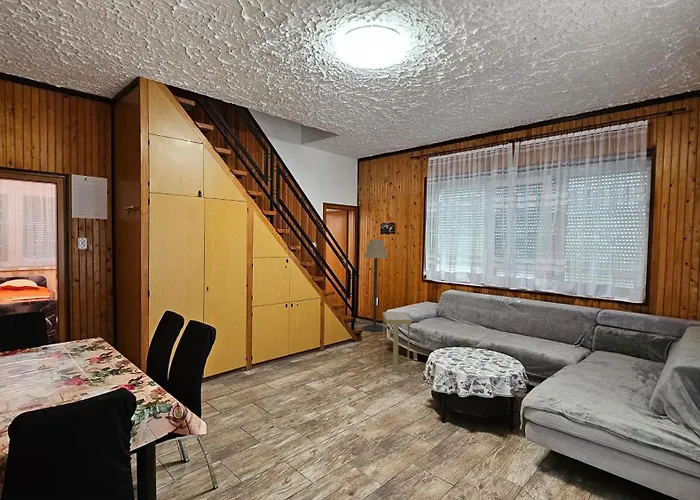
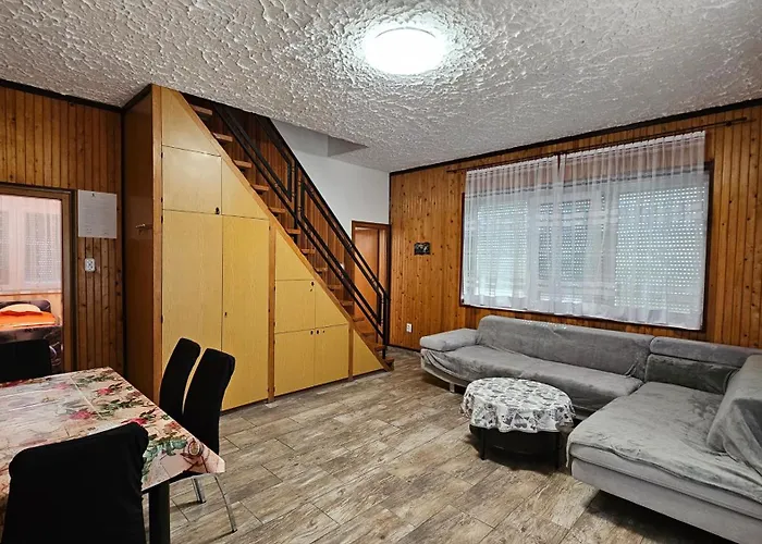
- floor lamp [362,239,389,333]
- side table [381,311,413,373]
